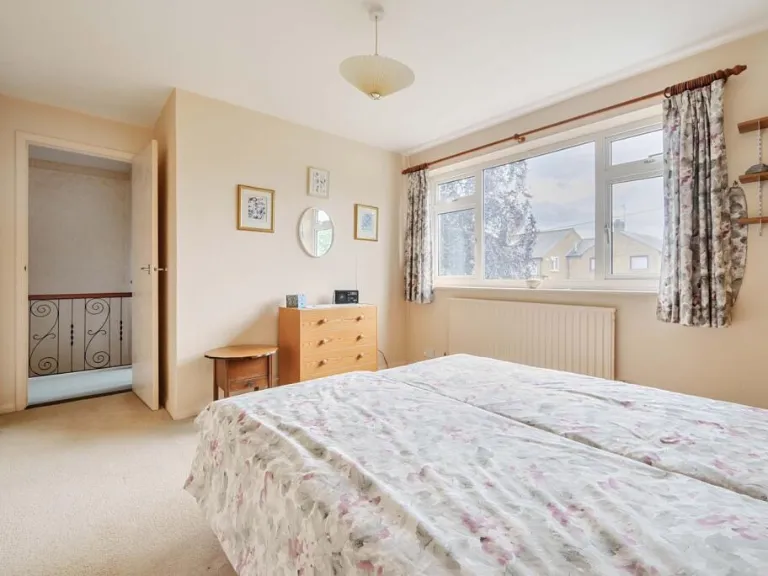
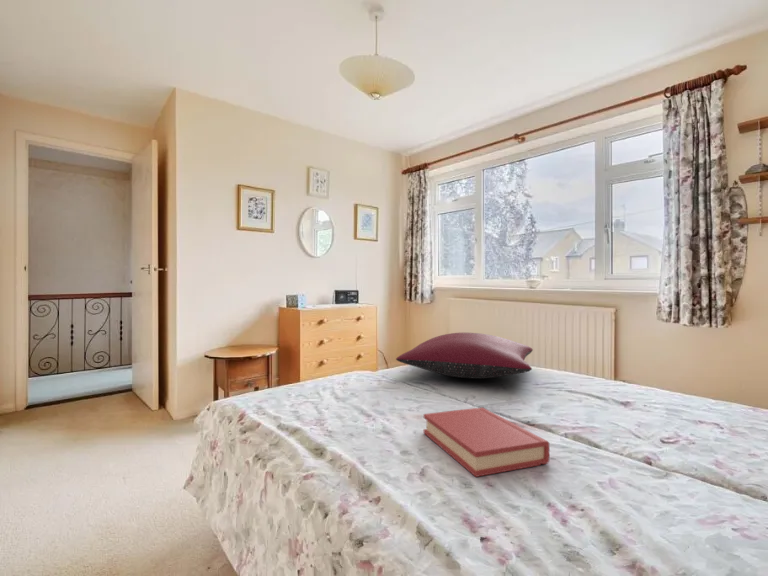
+ pillow [395,332,534,380]
+ hardback book [423,406,550,478]
